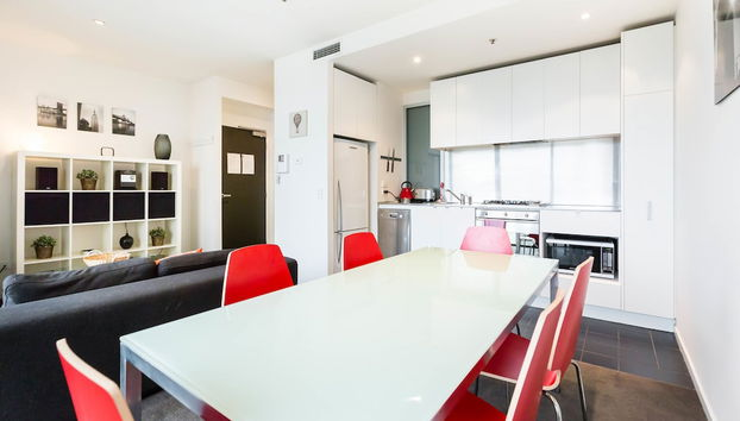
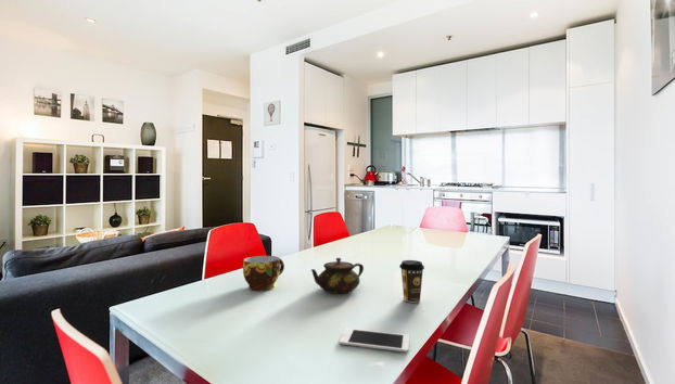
+ teapot [310,257,365,295]
+ coffee cup [398,259,425,304]
+ cup [242,255,285,292]
+ cell phone [339,328,410,354]
